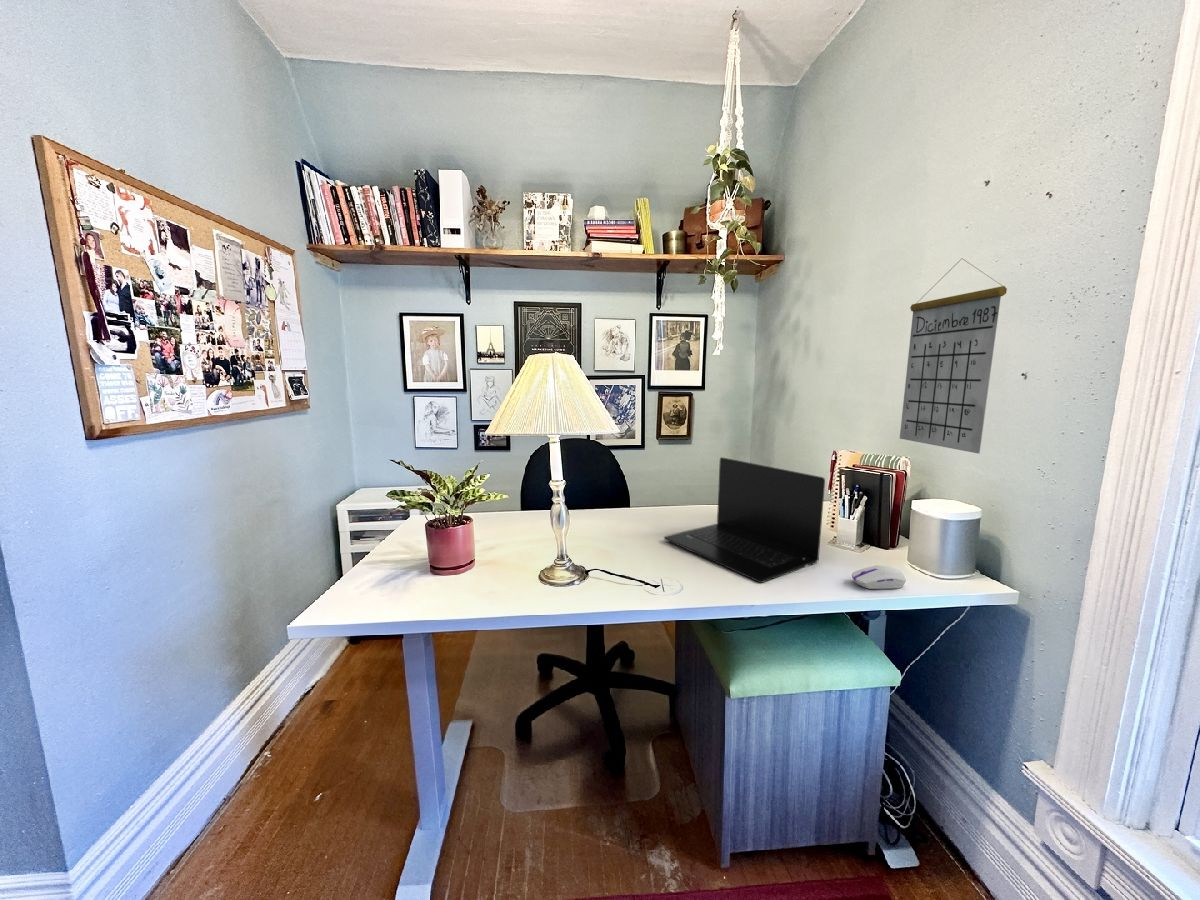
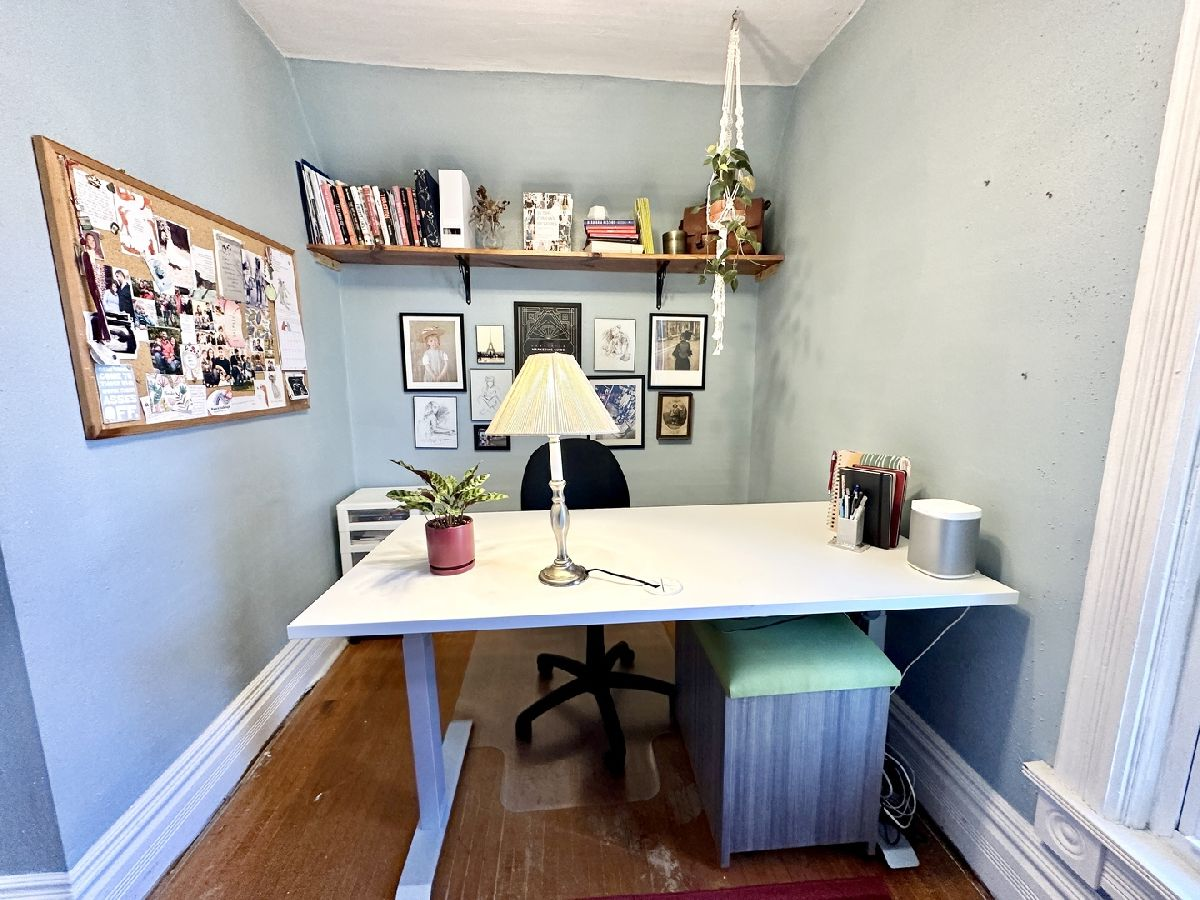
- laptop [663,456,826,584]
- computer mouse [851,564,907,590]
- calendar [899,257,1008,455]
